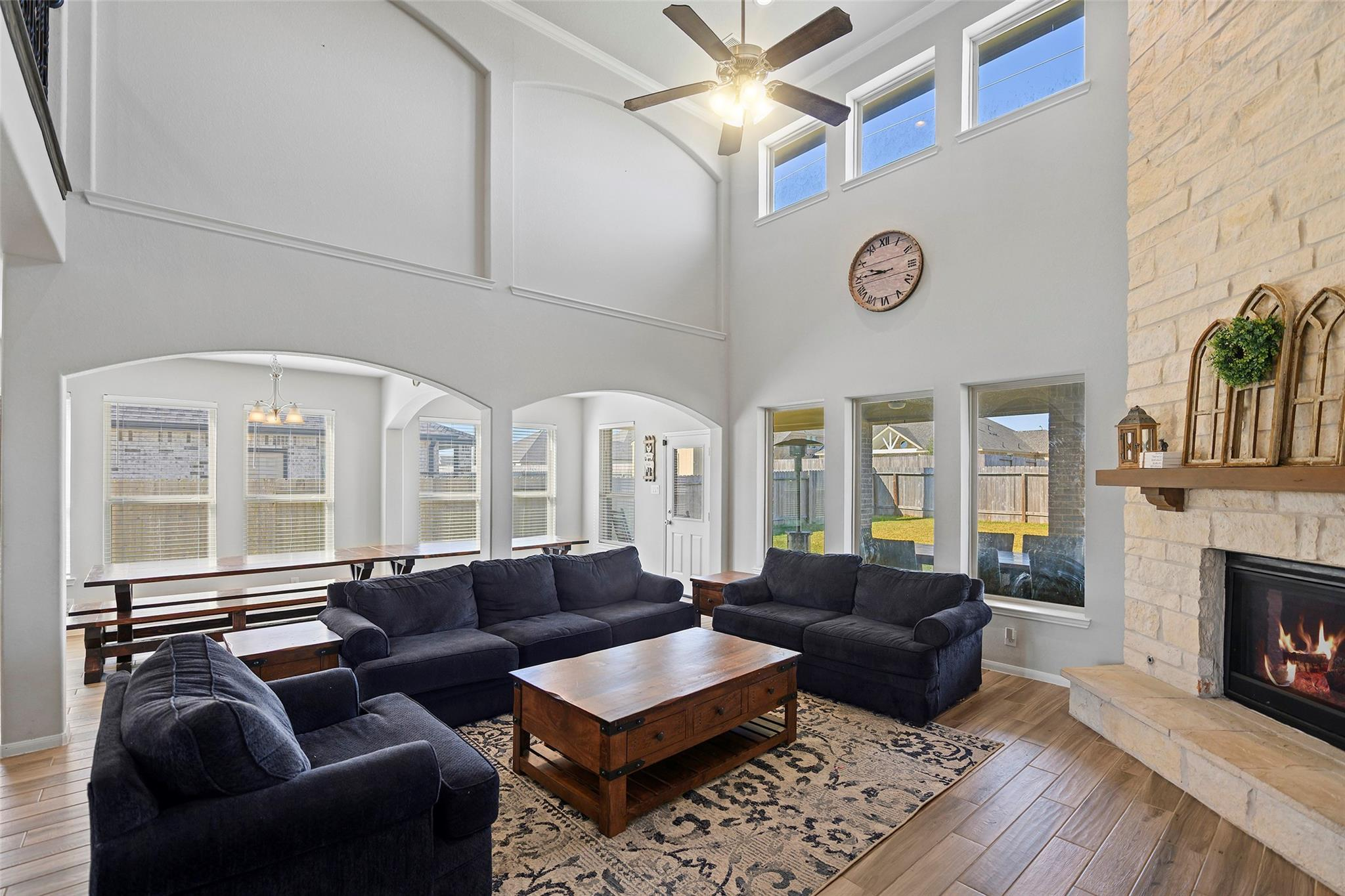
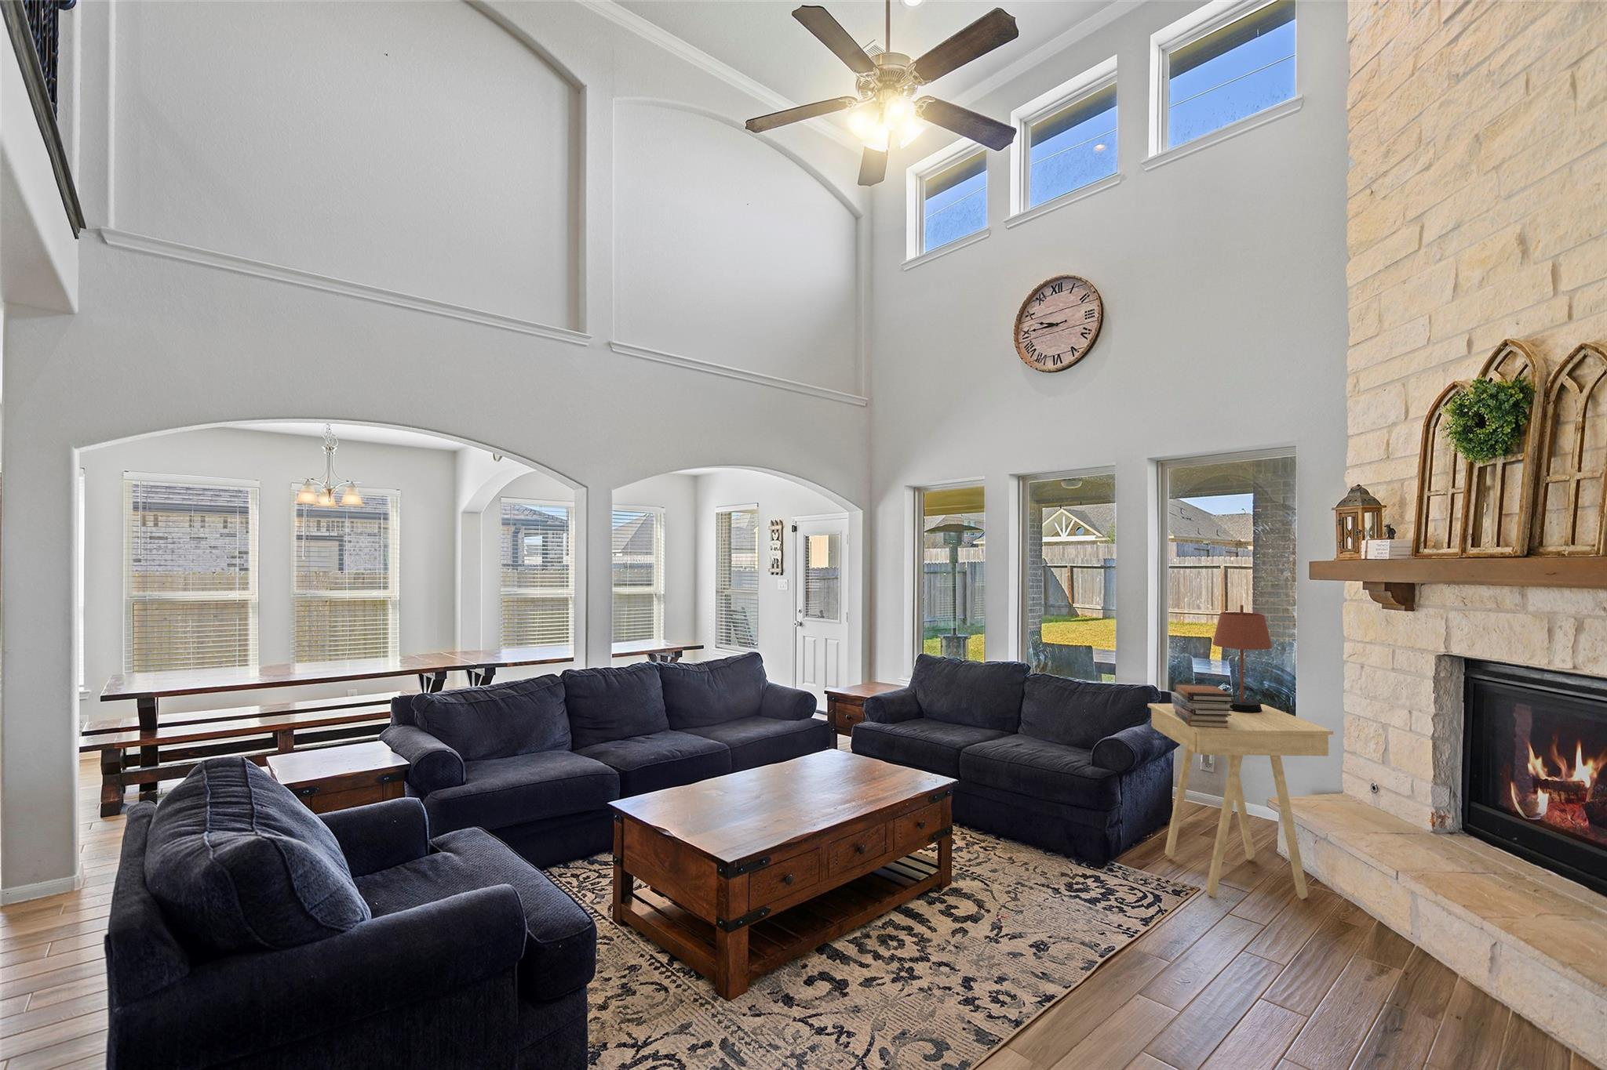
+ table lamp [1212,604,1272,713]
+ side table [1146,702,1333,900]
+ book stack [1171,683,1235,728]
